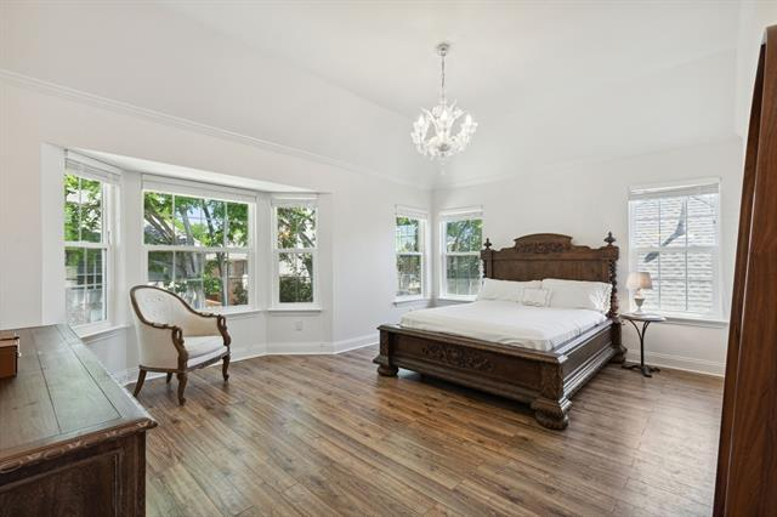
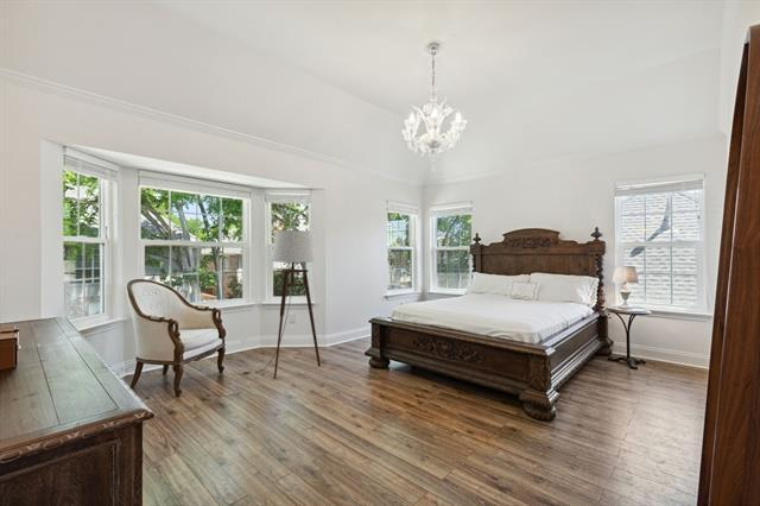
+ floor lamp [241,229,322,380]
